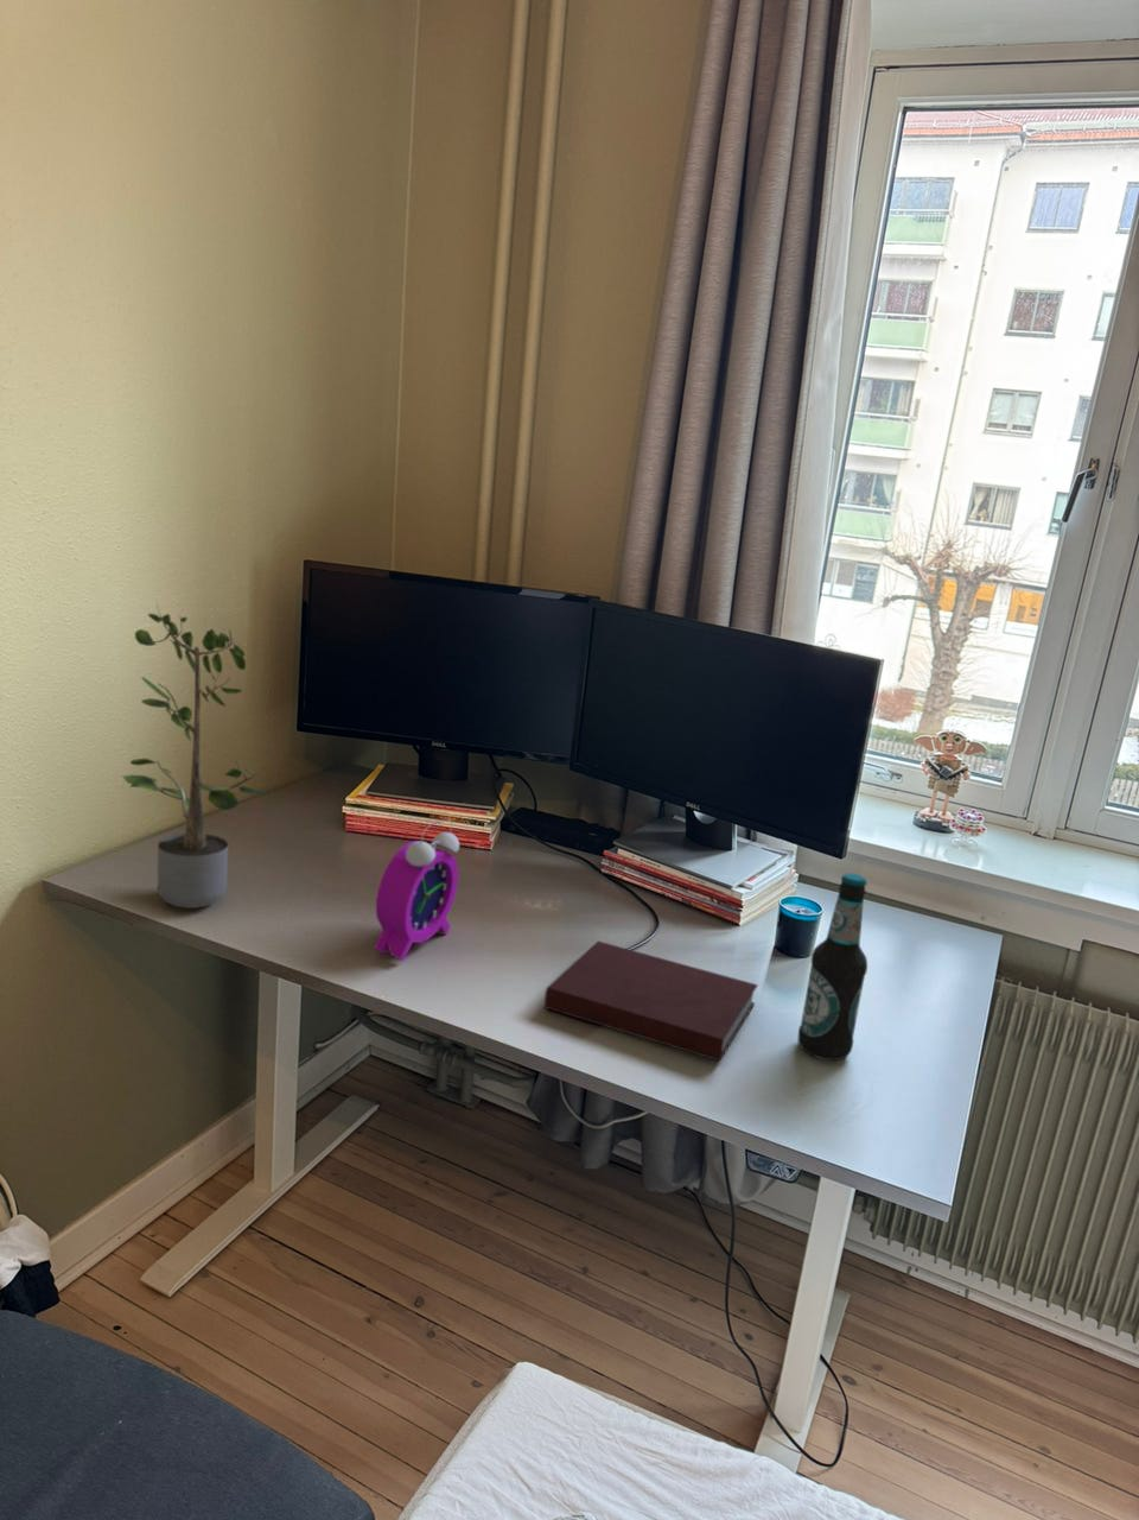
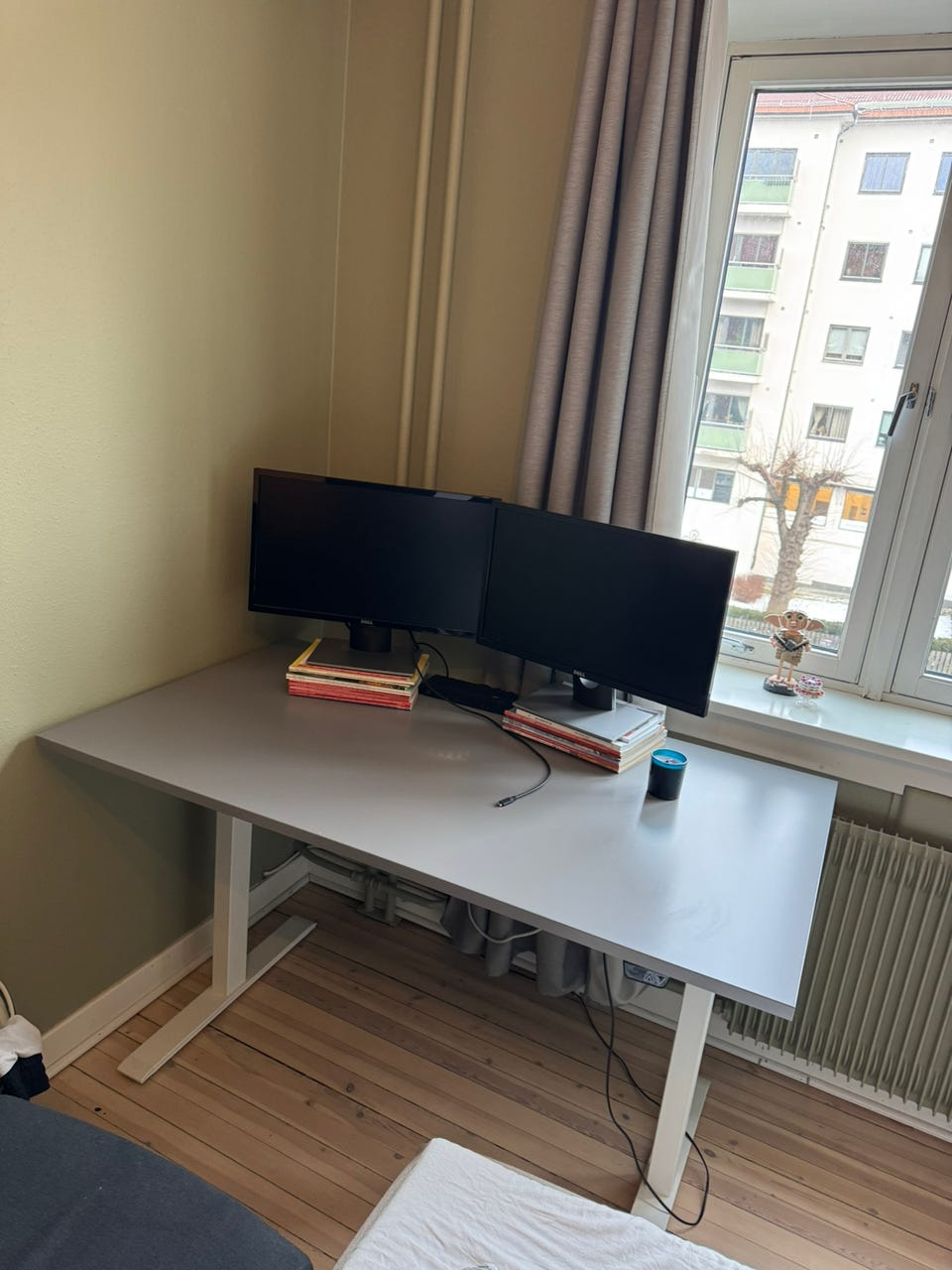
- bottle [797,873,869,1062]
- alarm clock [372,817,461,962]
- notebook [543,941,760,1063]
- potted plant [122,602,273,910]
